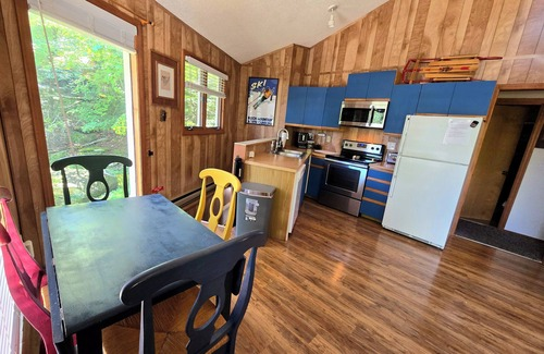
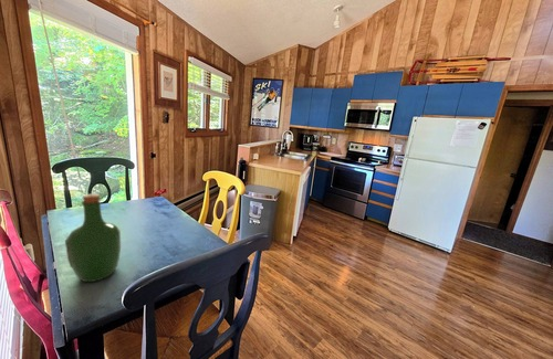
+ wine bottle [64,192,122,283]
